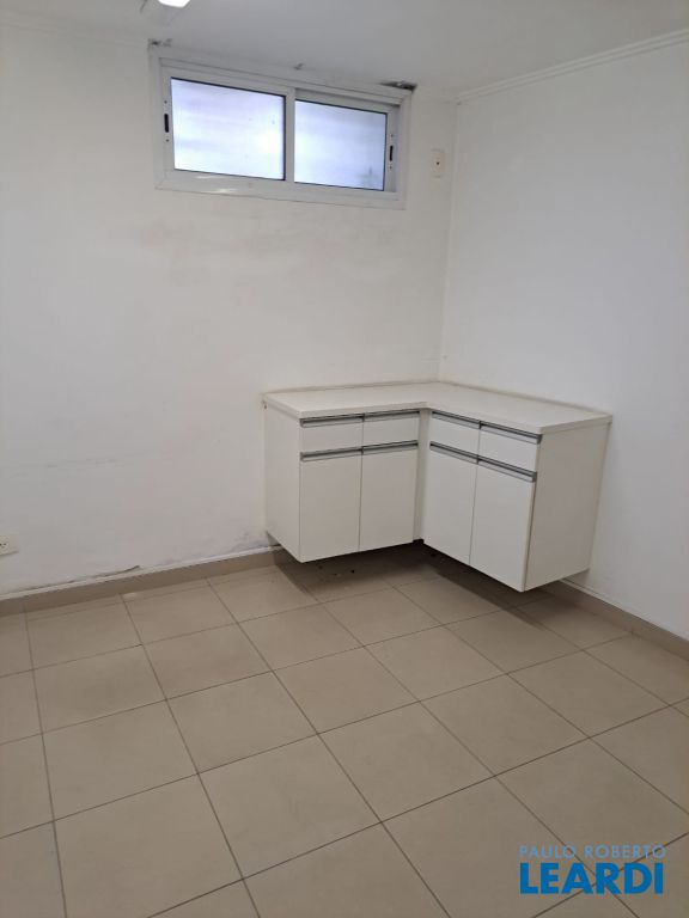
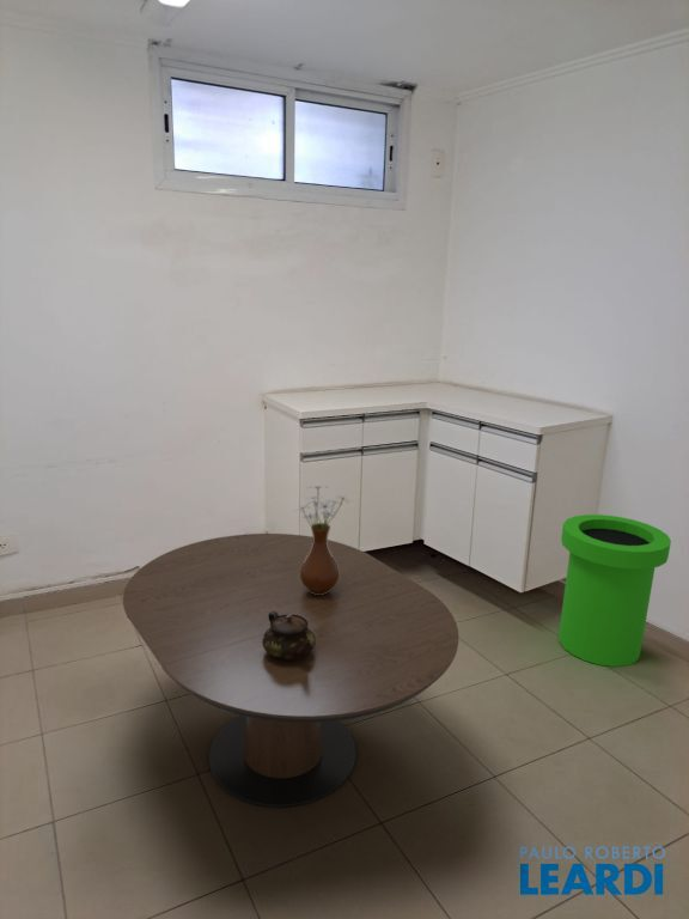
+ dining table [122,532,459,808]
+ teapot [262,611,316,661]
+ vase [293,485,353,595]
+ pipe [557,513,672,668]
